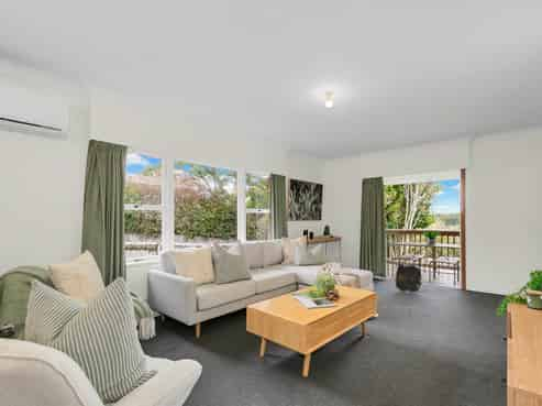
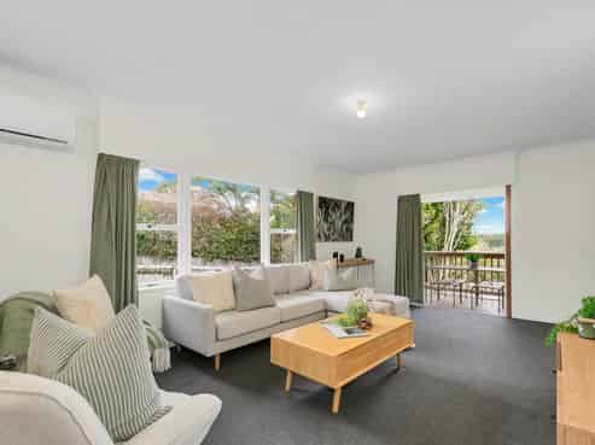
- carved panel [395,263,423,294]
